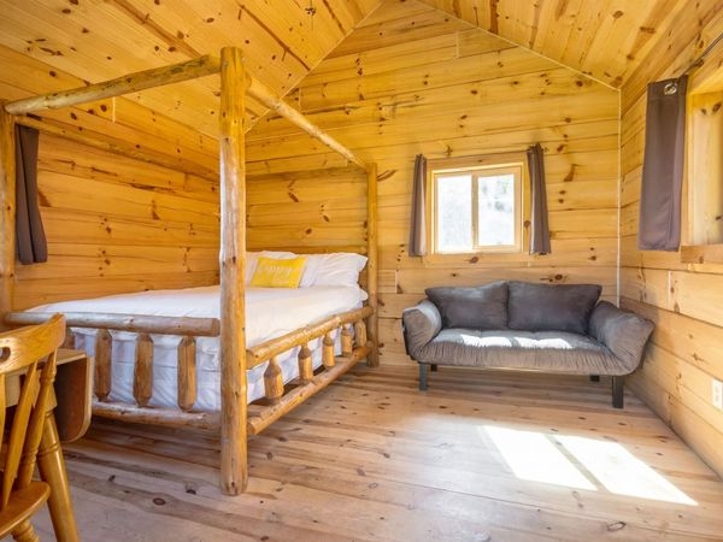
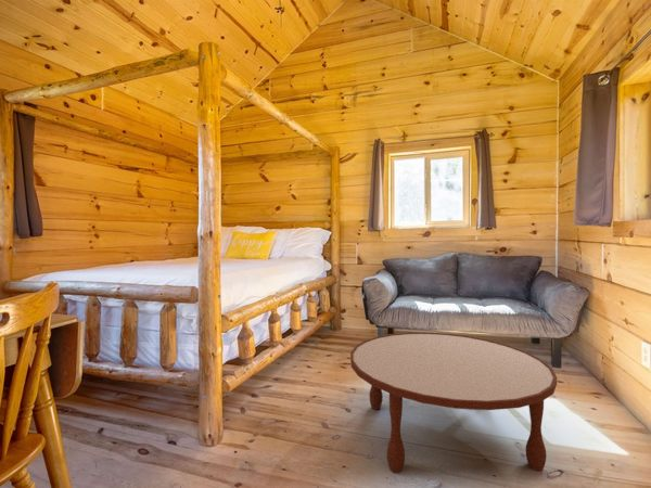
+ coffee table [349,332,558,474]
